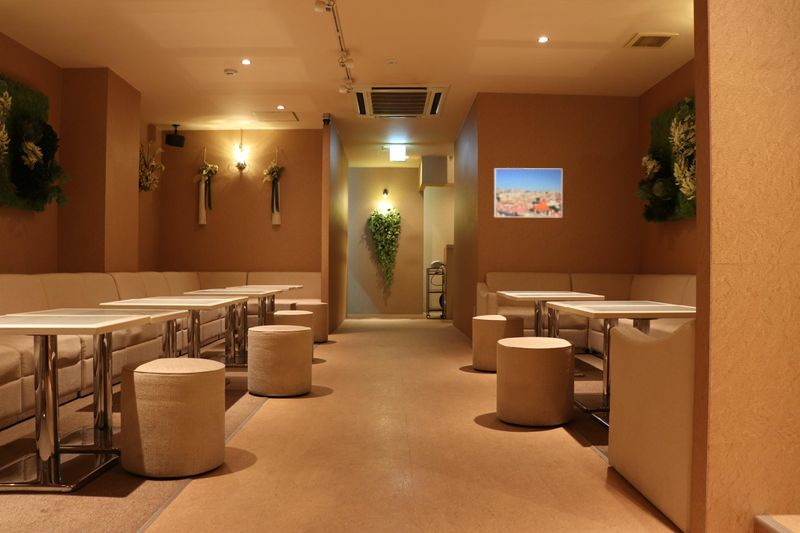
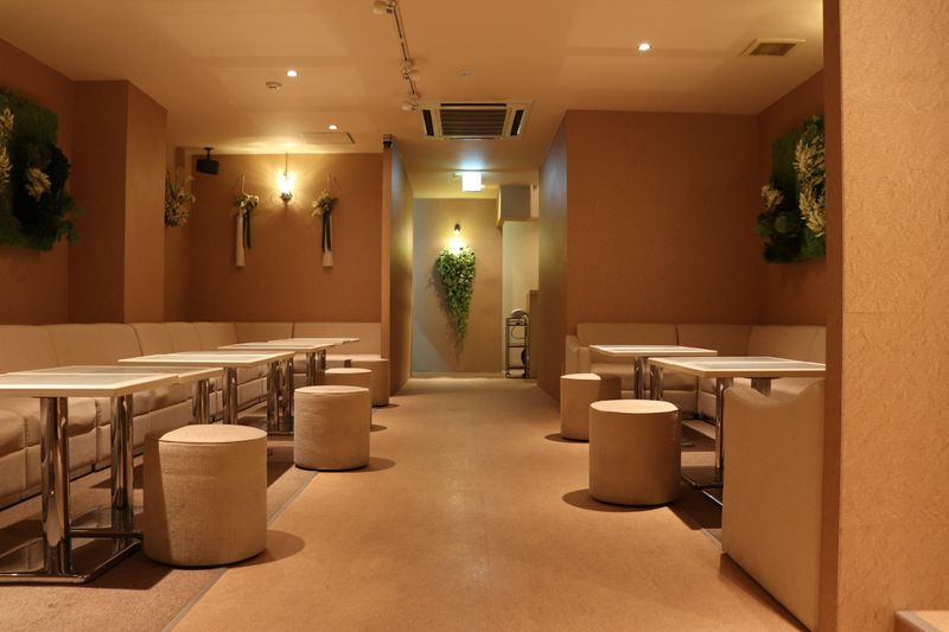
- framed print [493,167,563,218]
